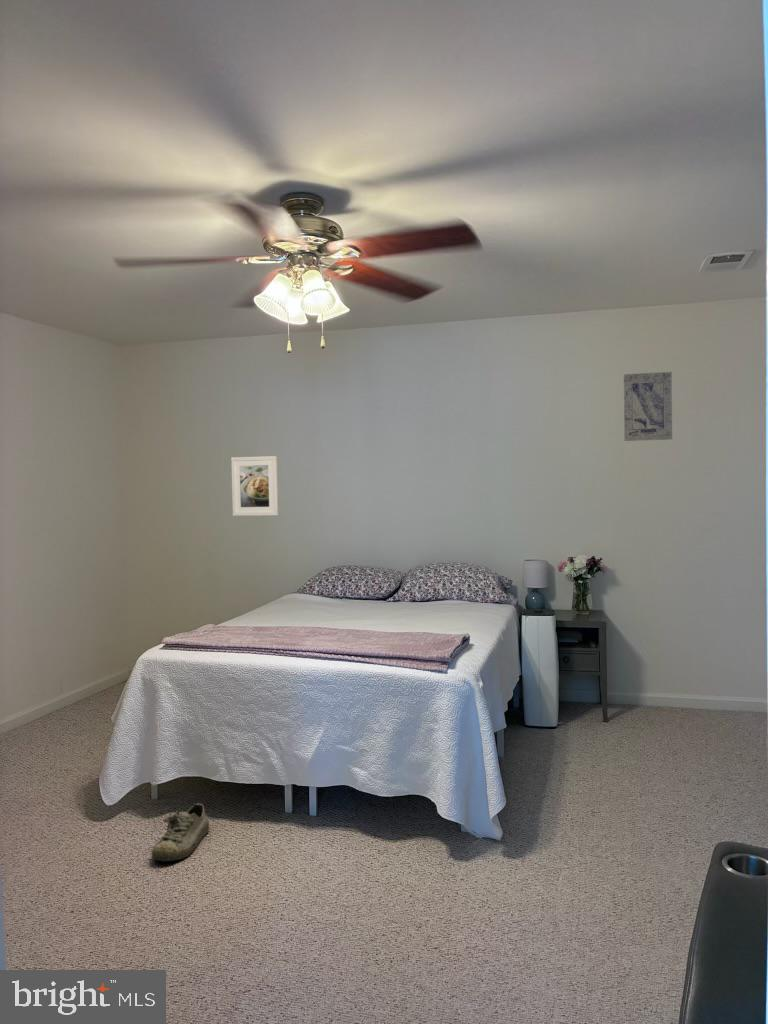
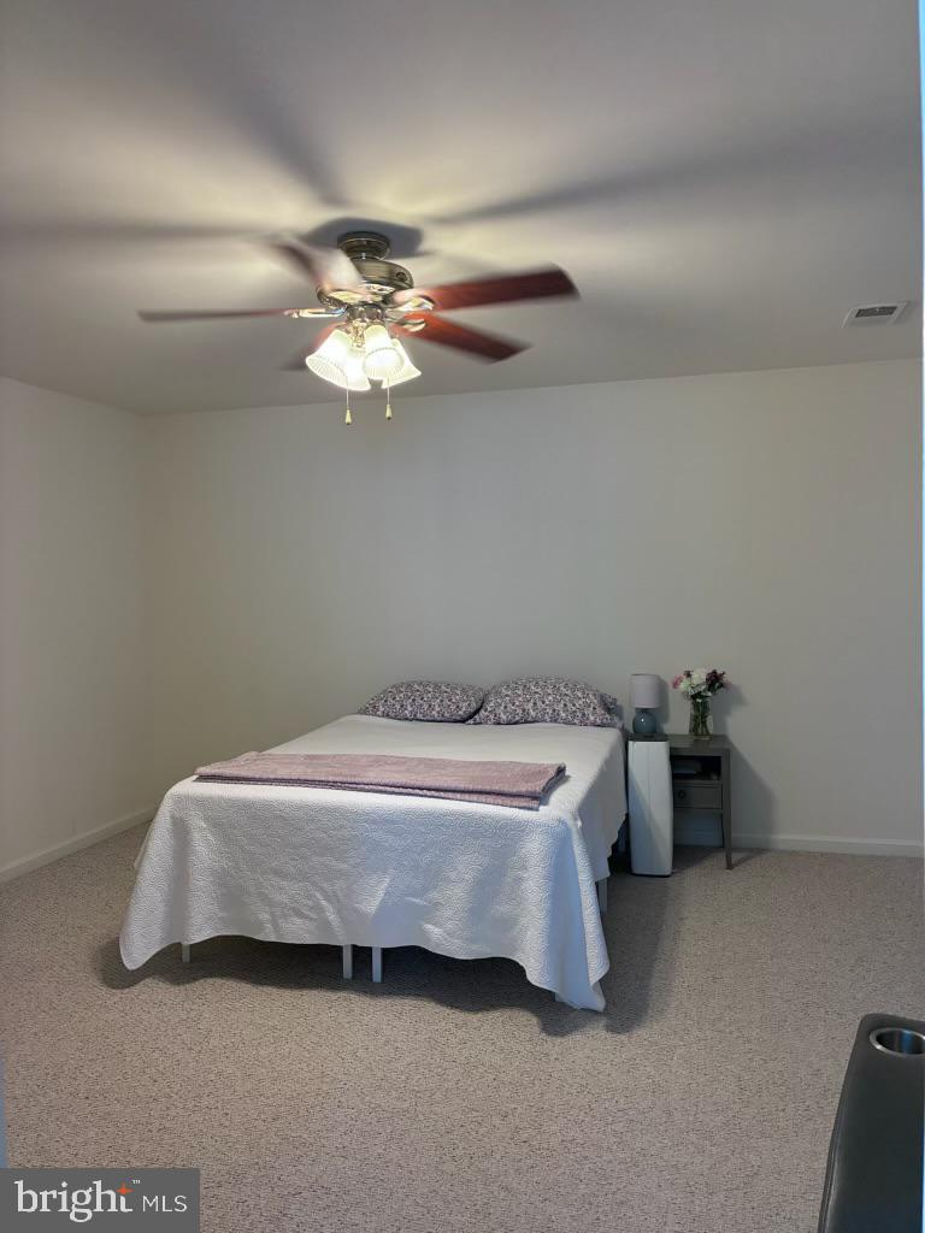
- shoe [151,803,210,862]
- wall art [623,371,673,442]
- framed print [230,455,280,517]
